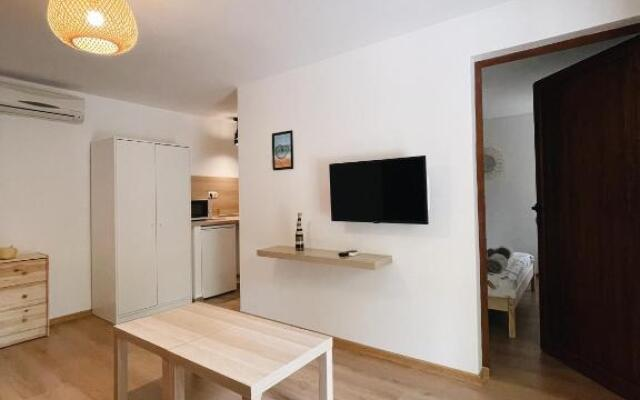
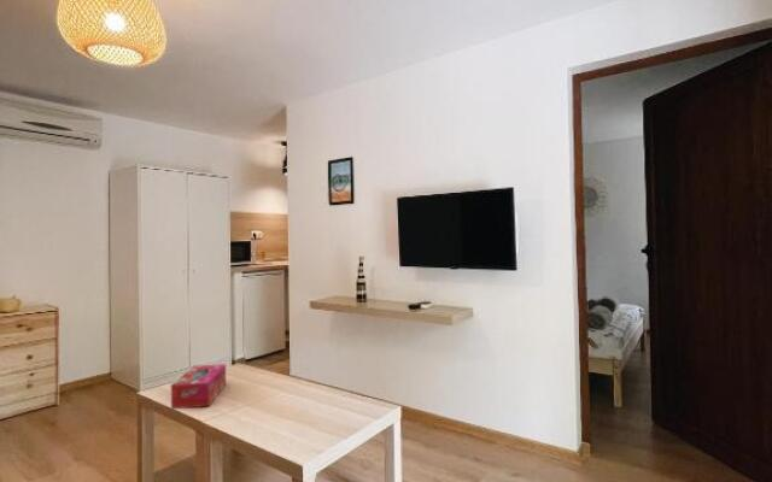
+ tissue box [170,363,227,410]
